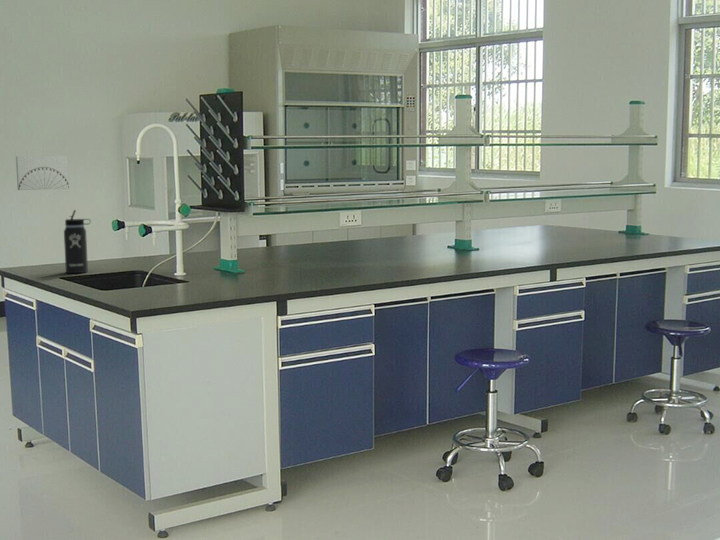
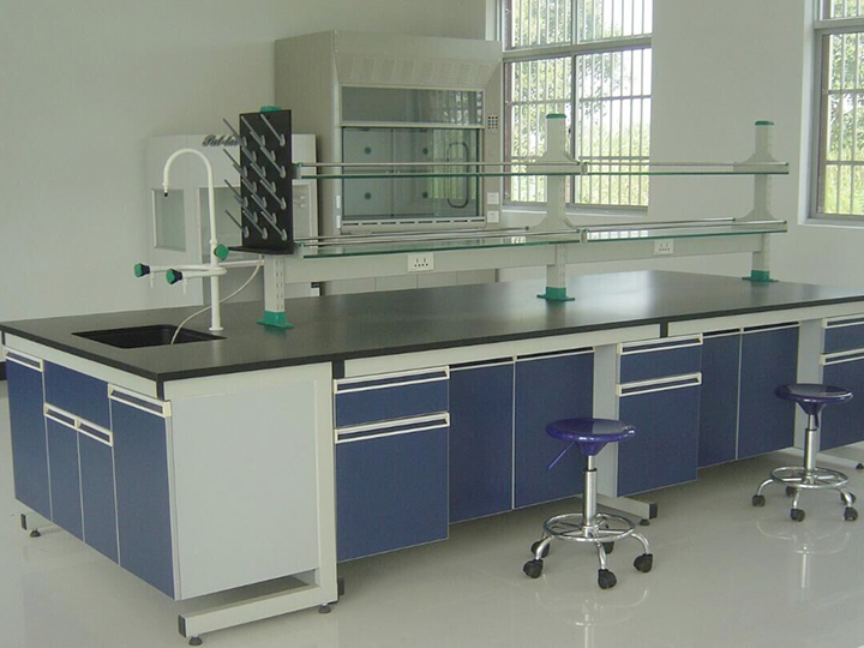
- thermos bottle [63,209,92,274]
- wall art [15,155,70,191]
